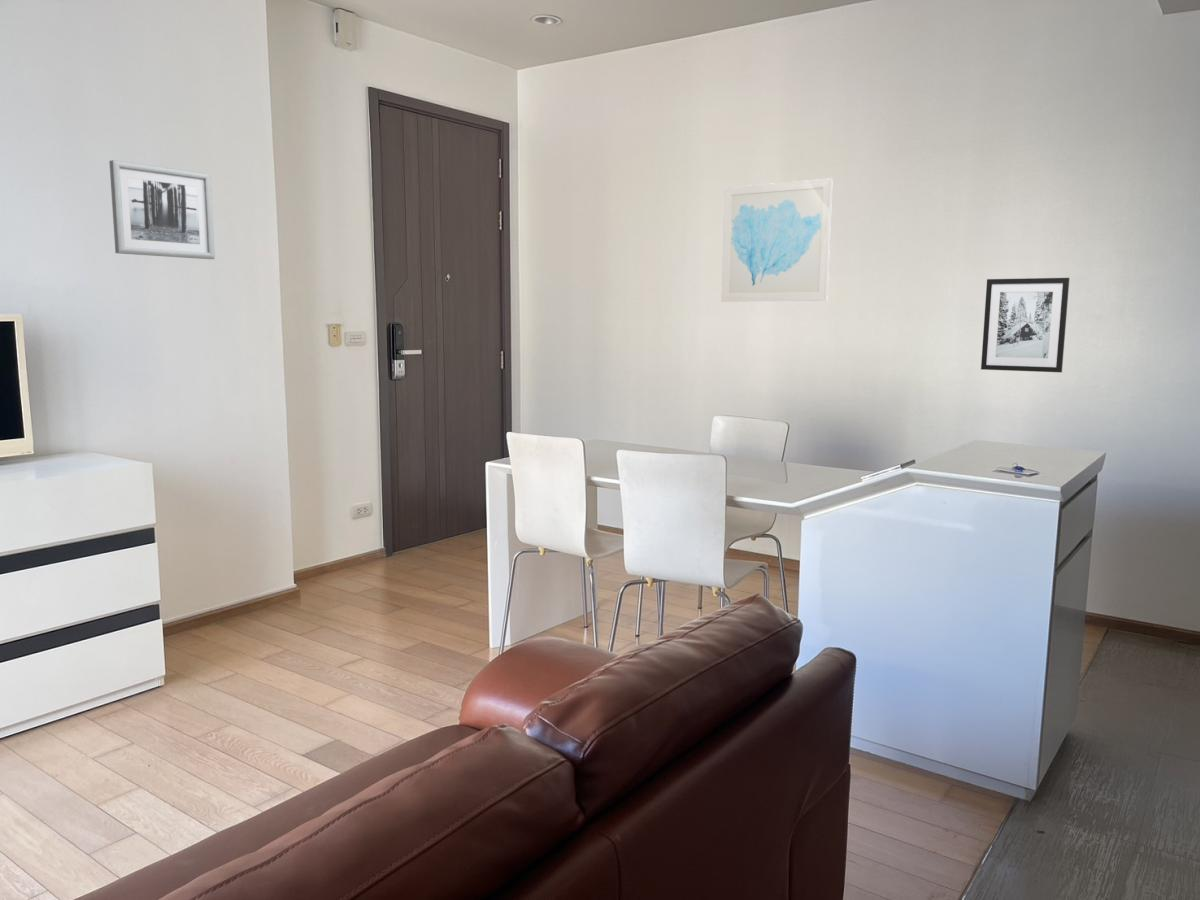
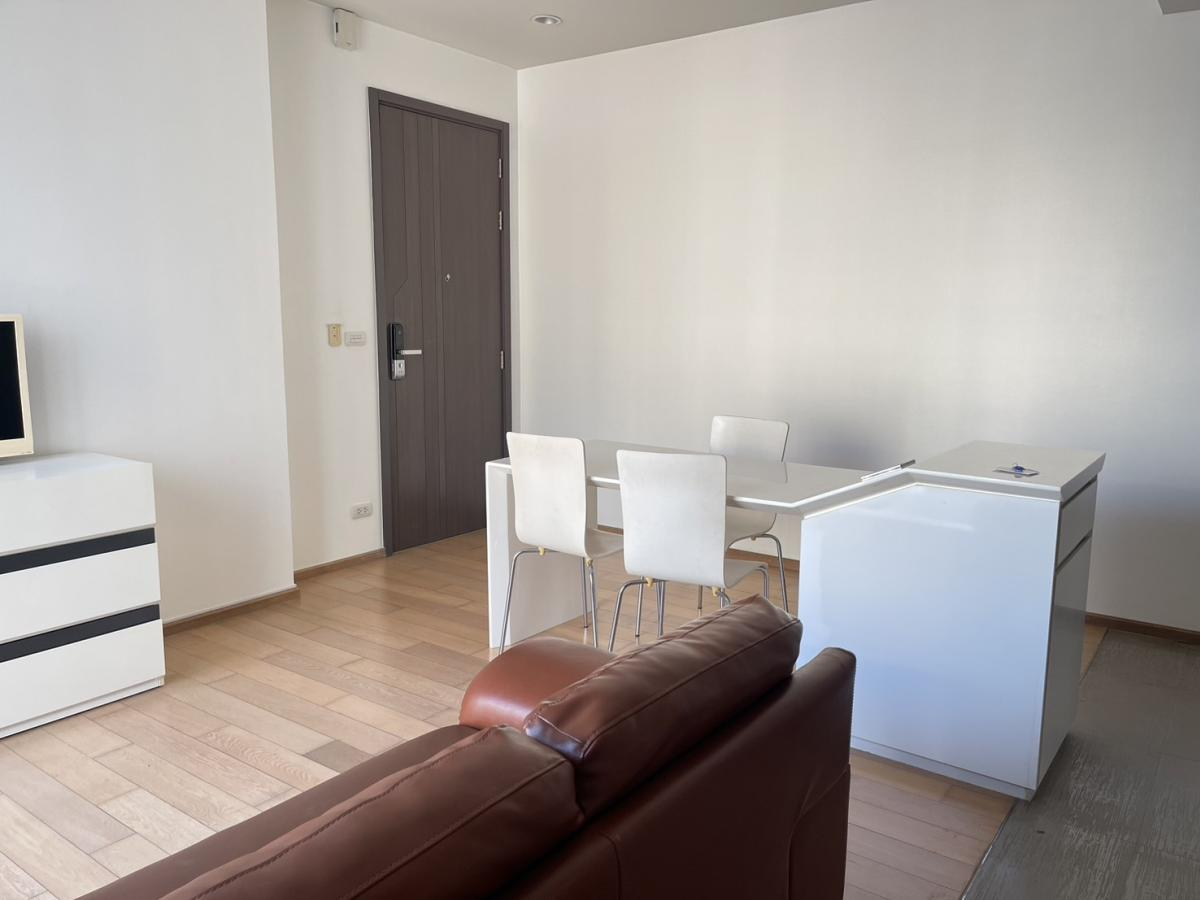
- wall art [108,159,216,260]
- wall art [980,277,1071,373]
- wall art [720,177,834,303]
